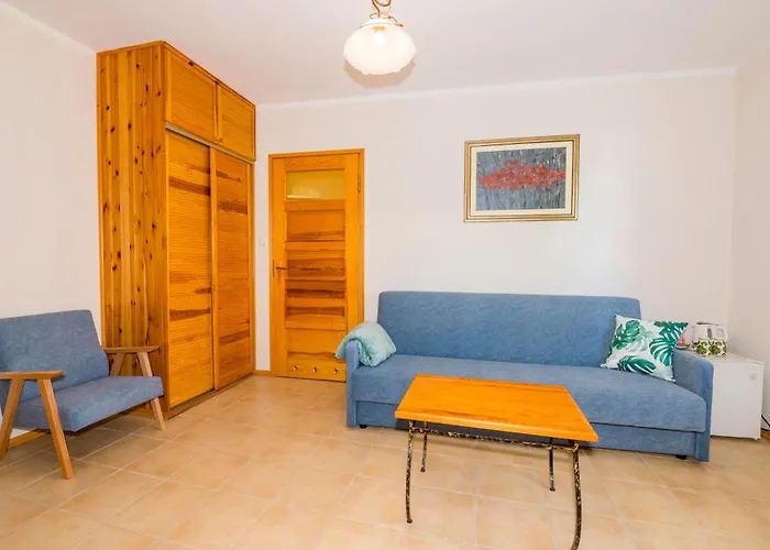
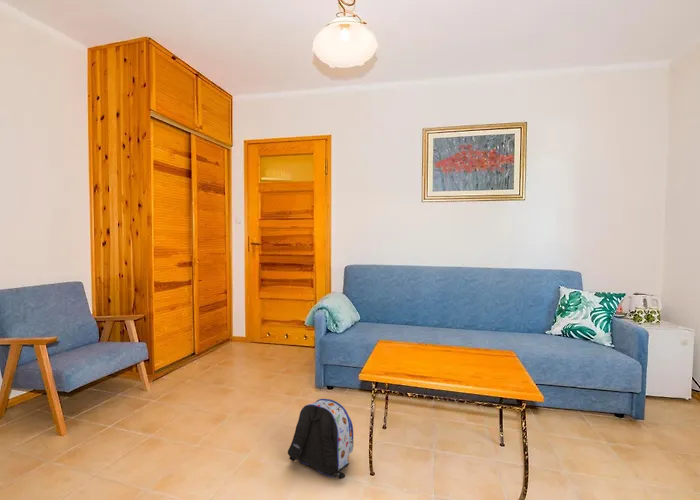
+ backpack [287,398,355,480]
